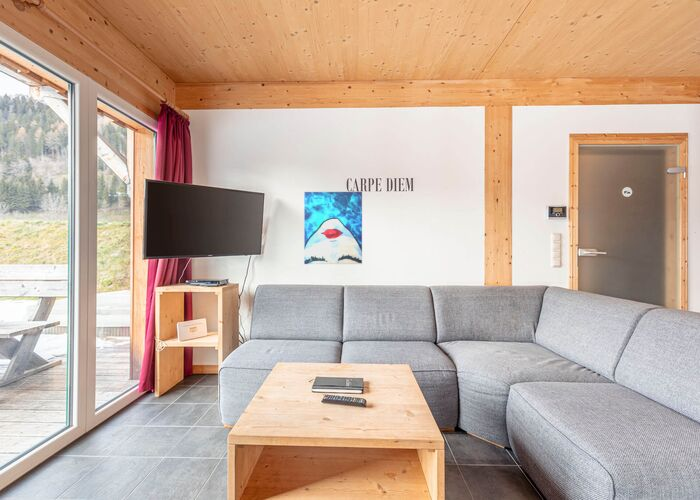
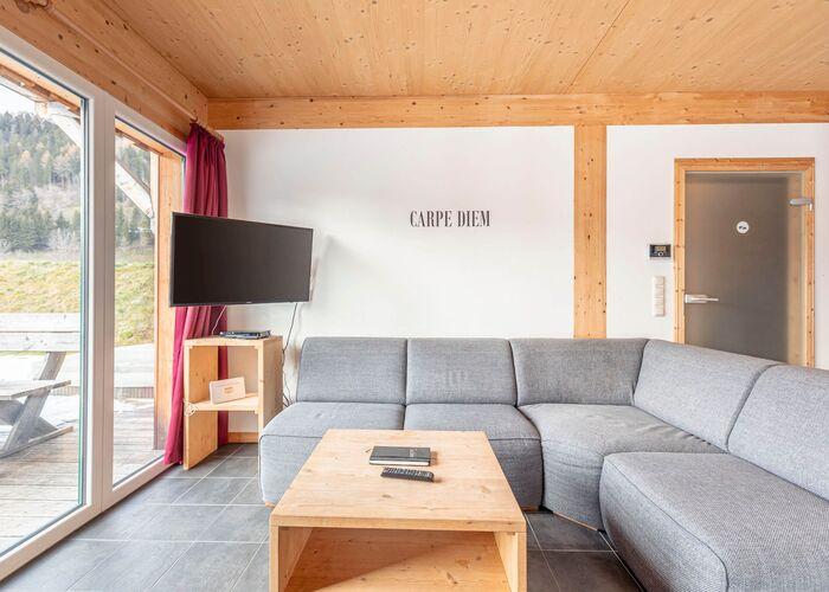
- wall art [303,191,363,265]
